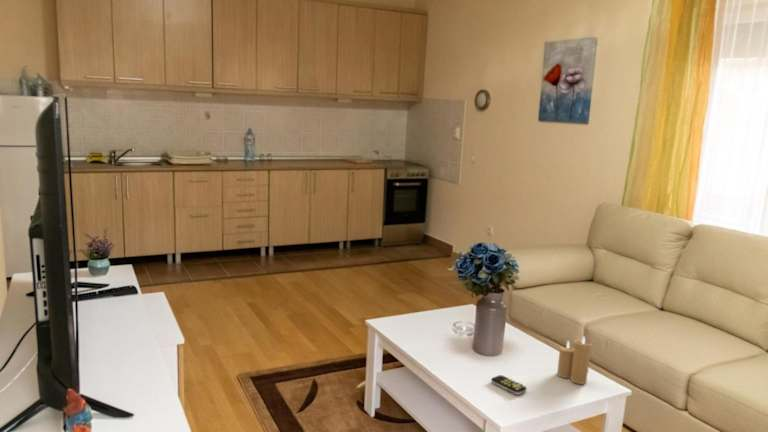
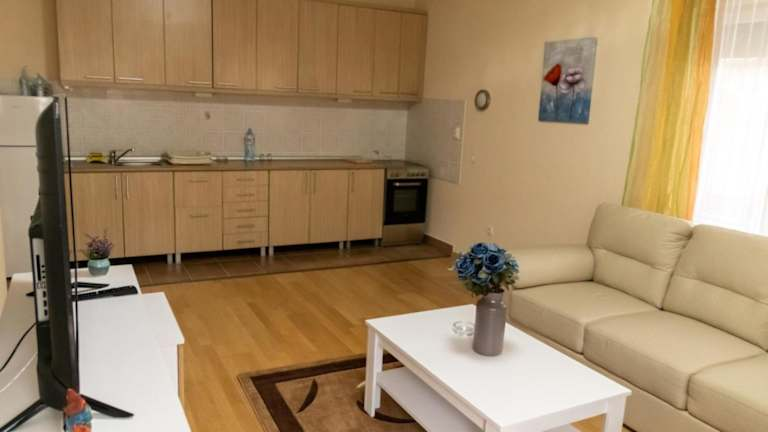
- remote control [490,374,527,396]
- candle [556,335,592,385]
